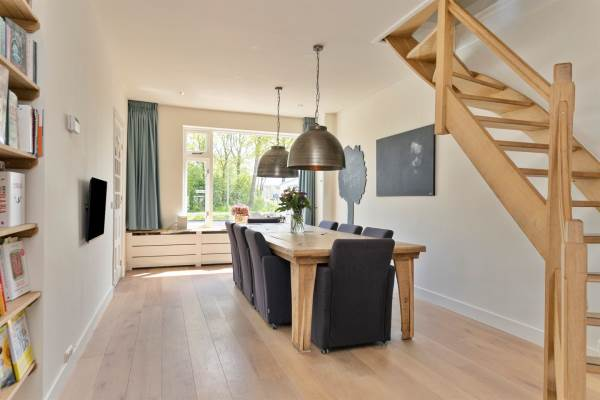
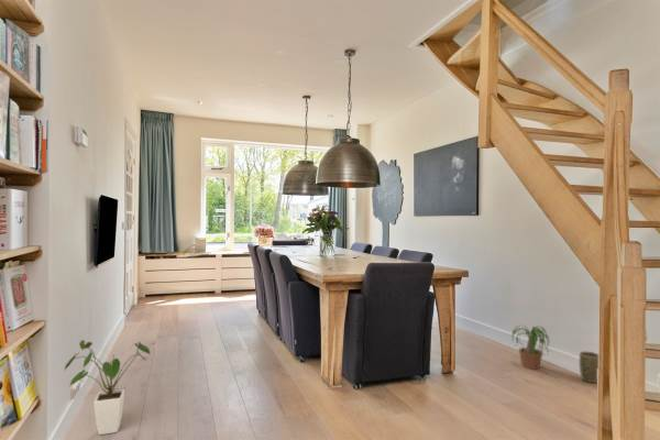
+ plant pot [579,350,600,384]
+ potted plant [505,324,554,371]
+ house plant [64,339,152,436]
